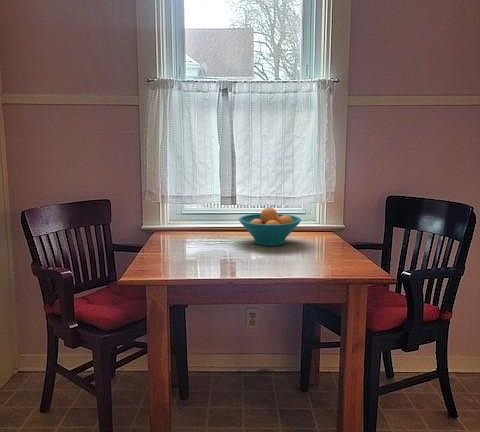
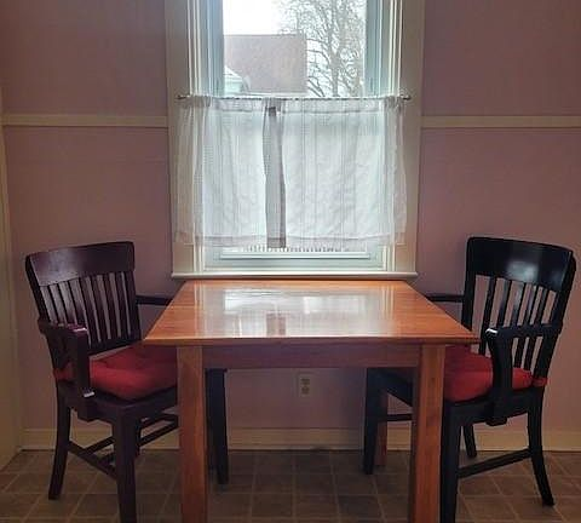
- fruit bowl [238,206,302,247]
